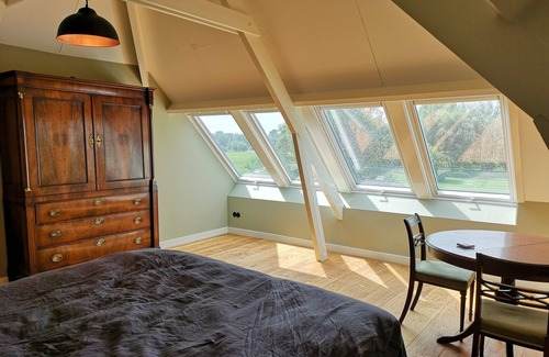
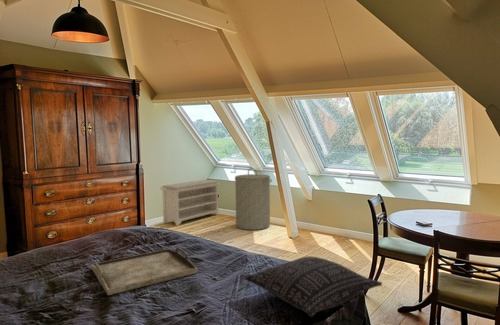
+ pillow [243,255,383,318]
+ serving tray [91,246,198,296]
+ bench [159,179,221,227]
+ laundry hamper [234,167,273,231]
